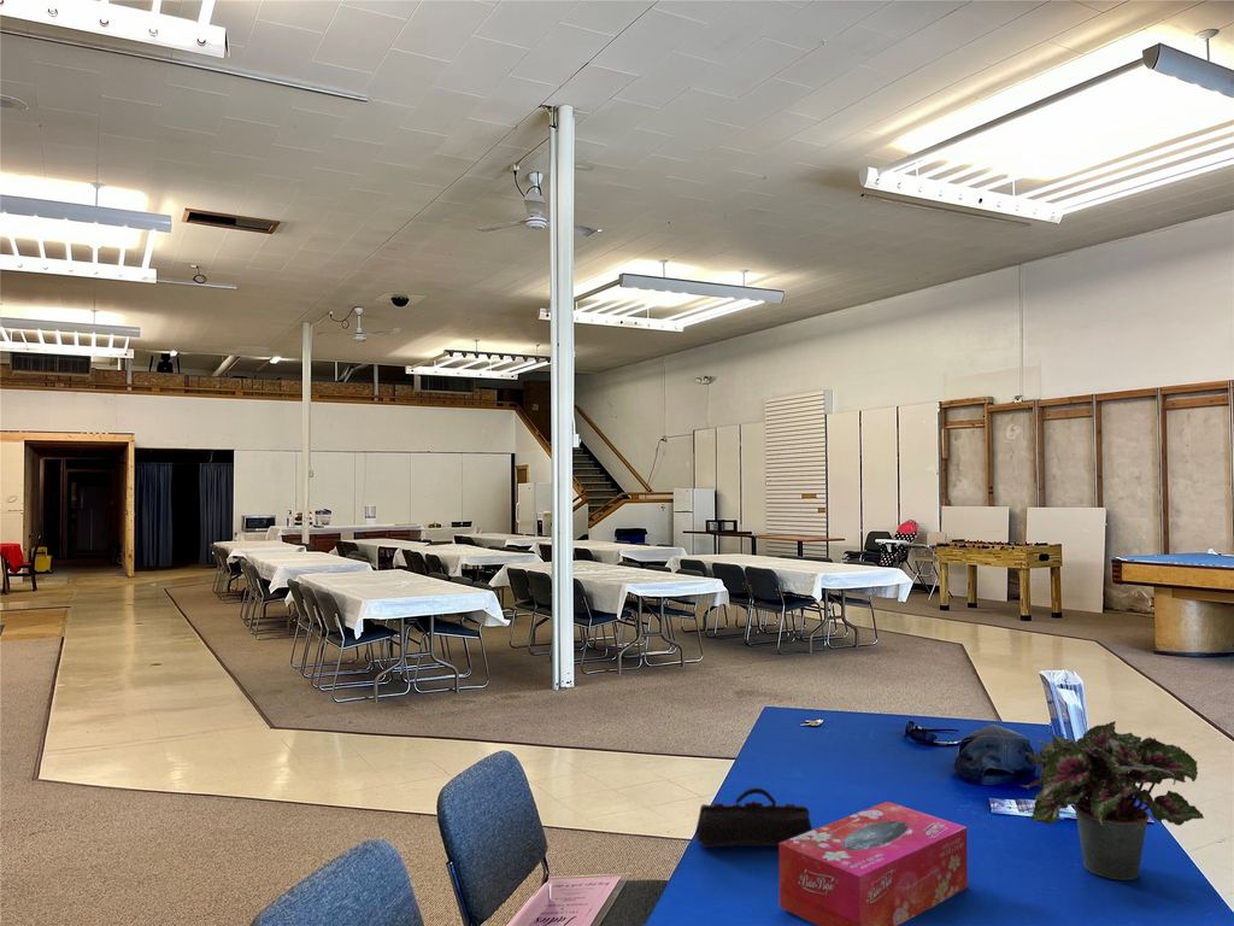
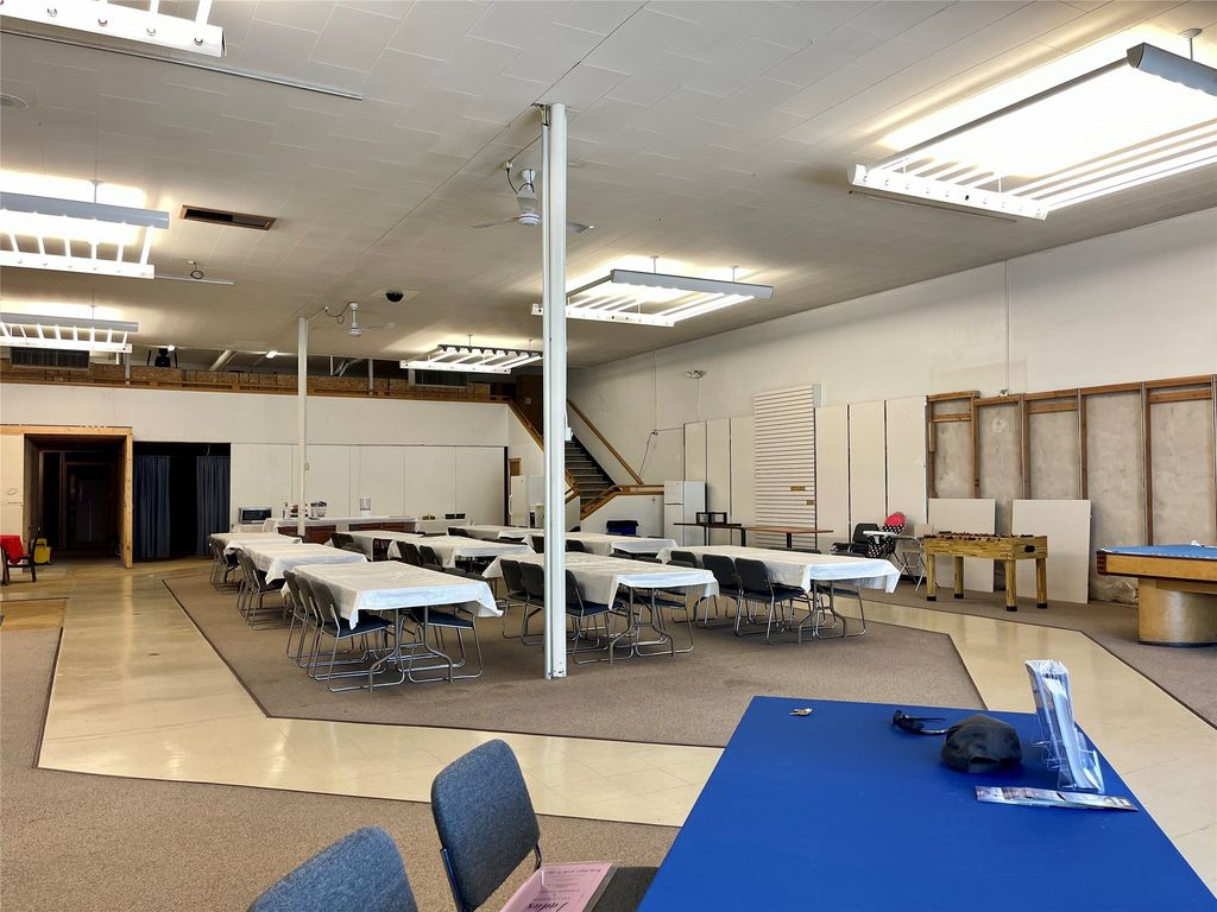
- tissue box [778,801,969,926]
- pencil case [694,787,813,849]
- potted plant [1019,720,1205,881]
